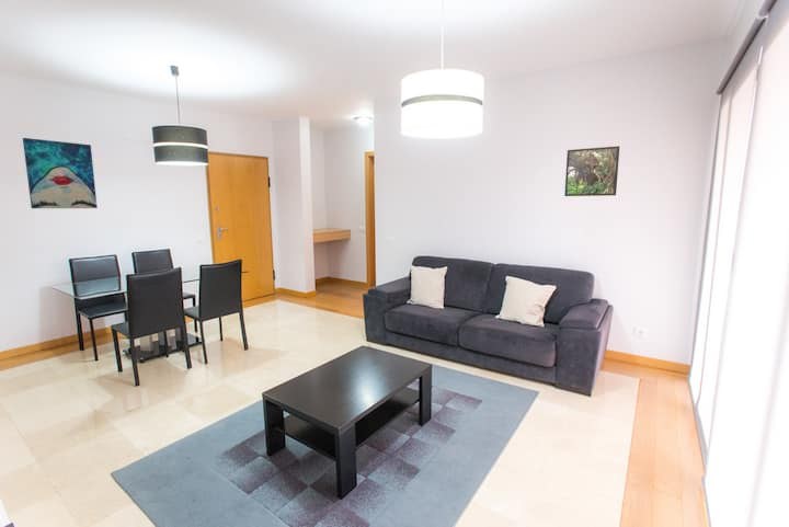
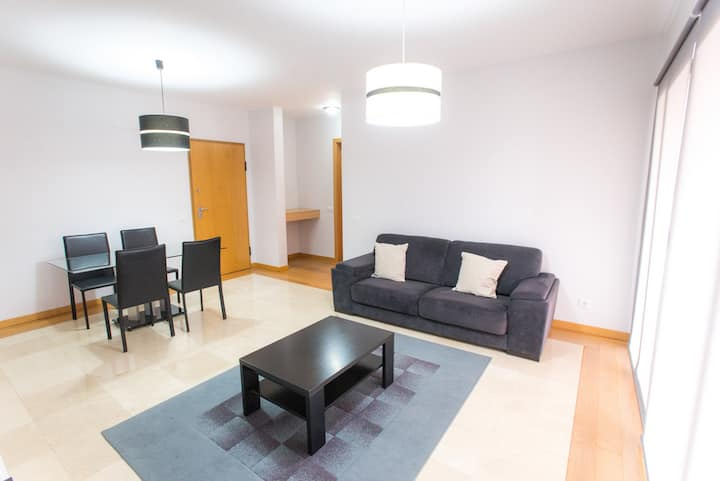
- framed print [563,145,620,197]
- wall art [22,137,99,209]
